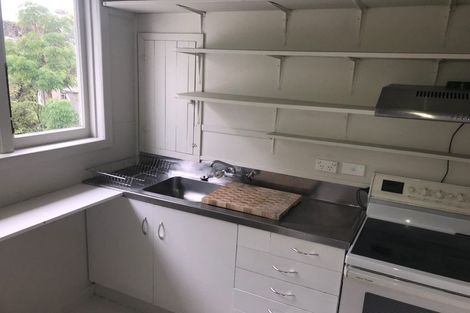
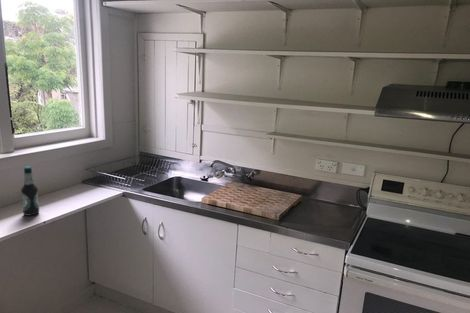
+ bottle [20,166,40,217]
